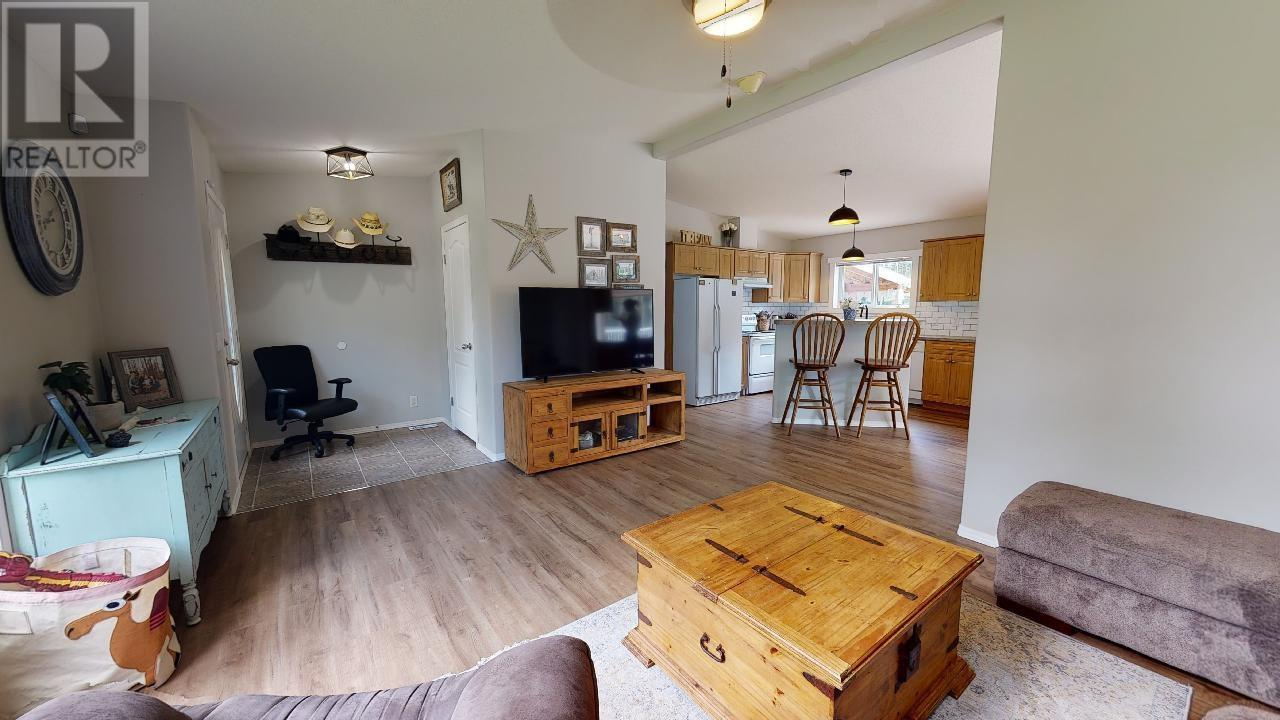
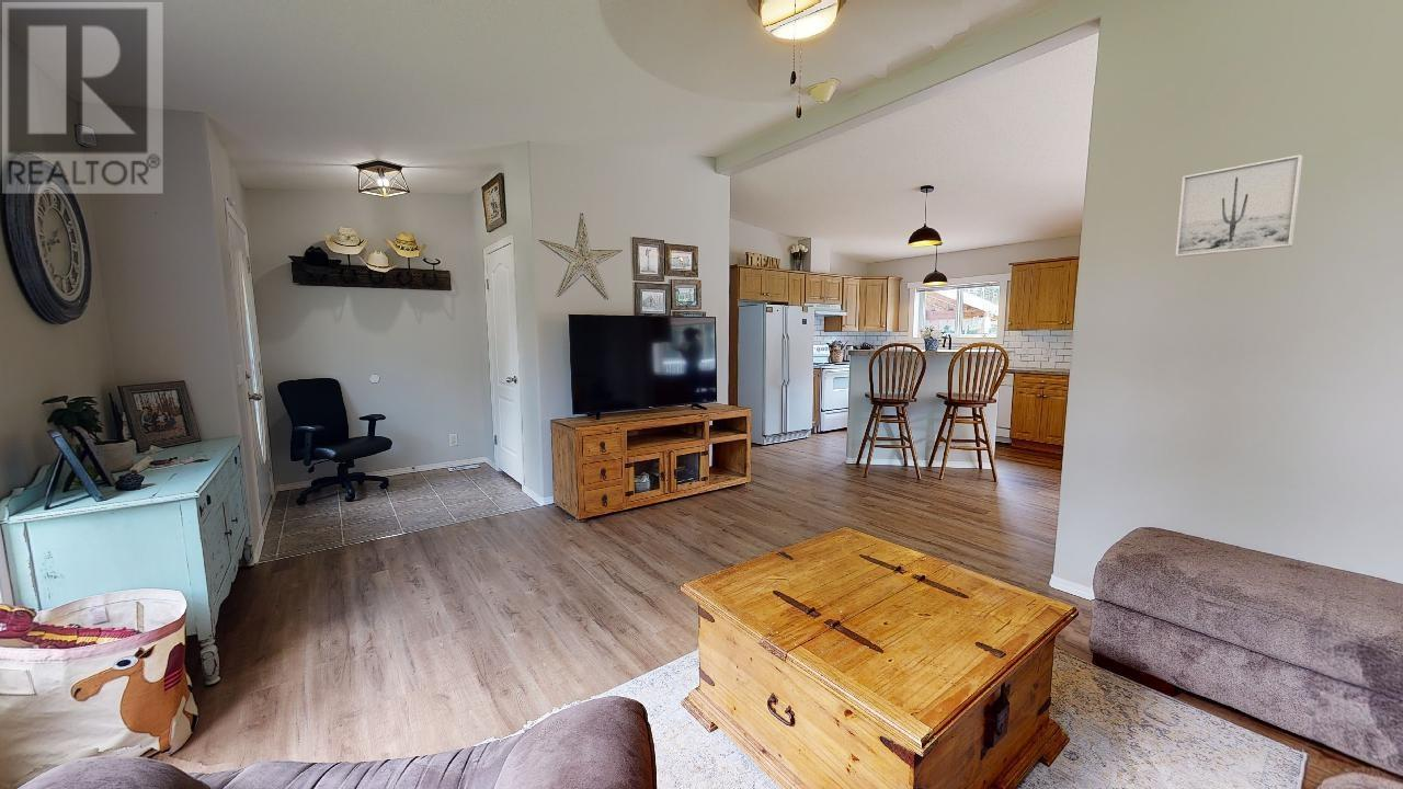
+ wall art [1174,153,1303,259]
